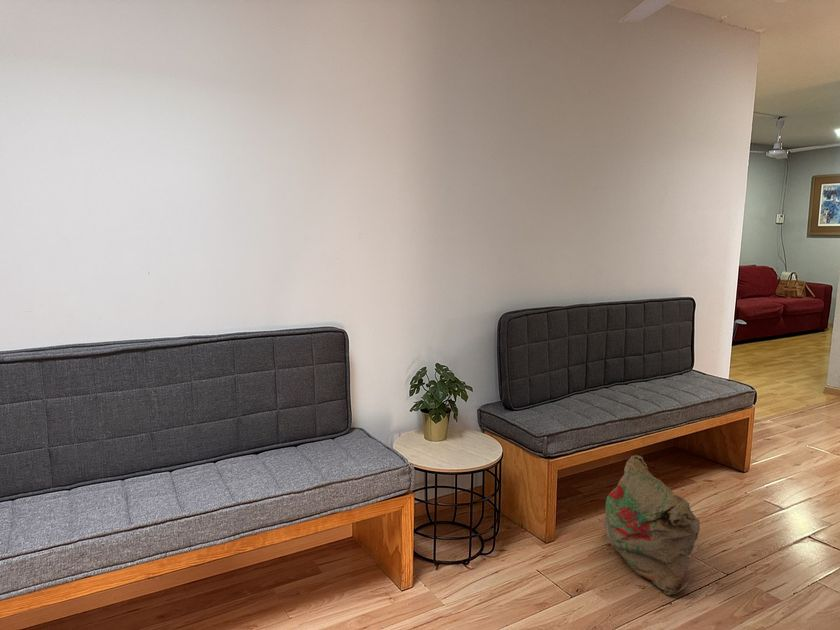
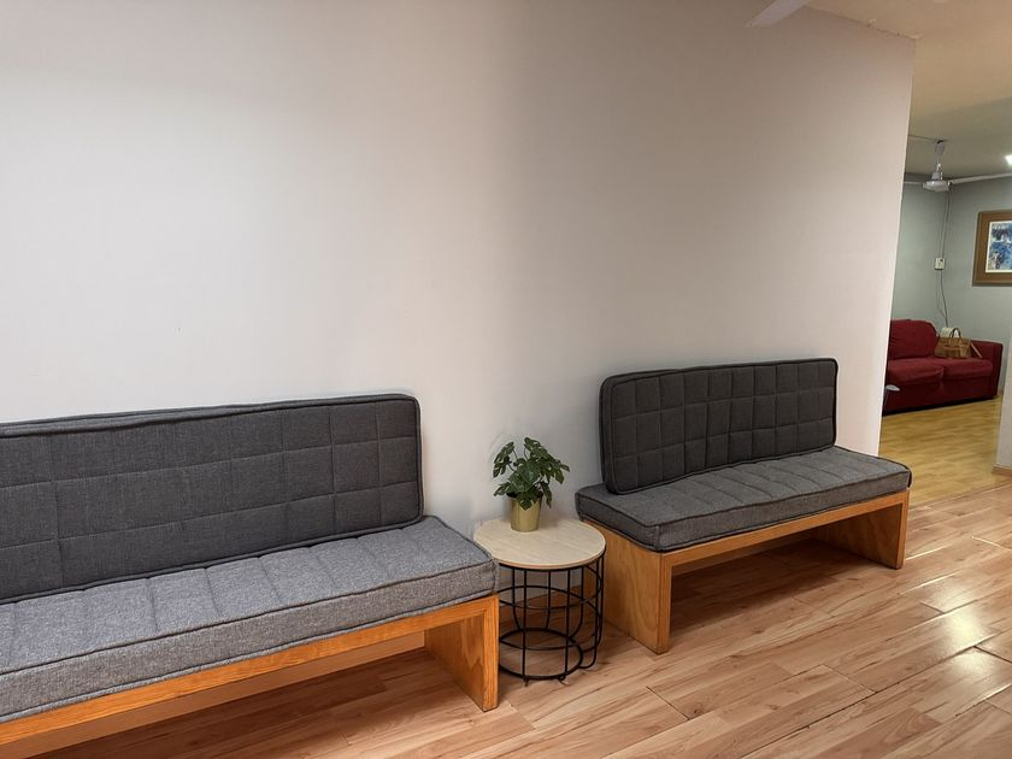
- bag [603,454,701,596]
